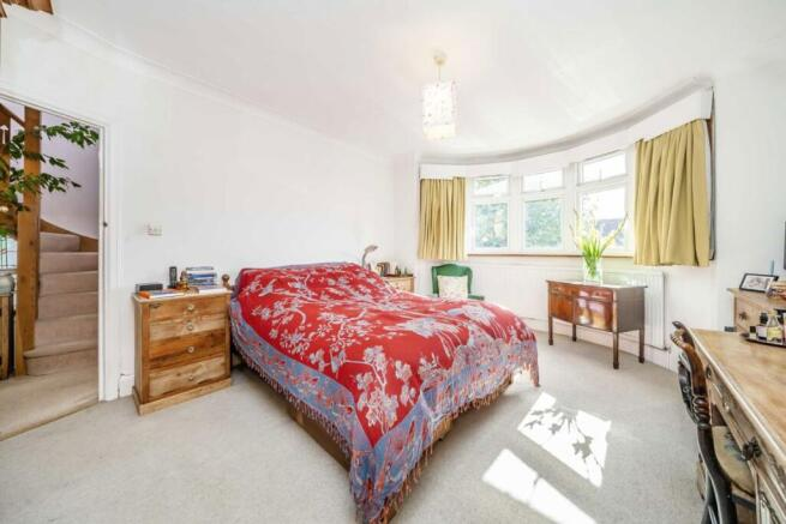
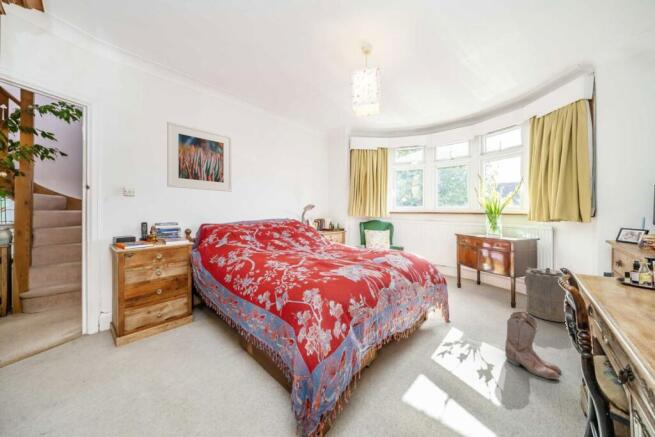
+ laundry hamper [523,266,574,323]
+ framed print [166,121,233,193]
+ boots [504,310,563,380]
